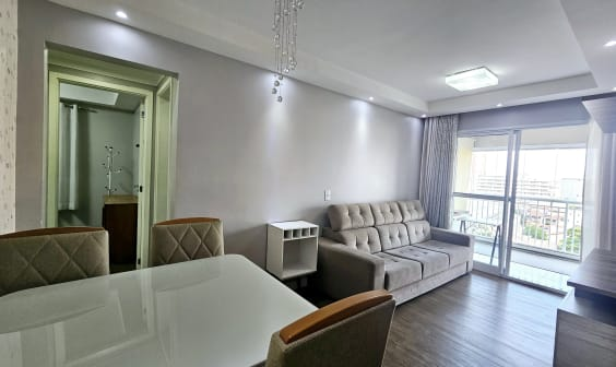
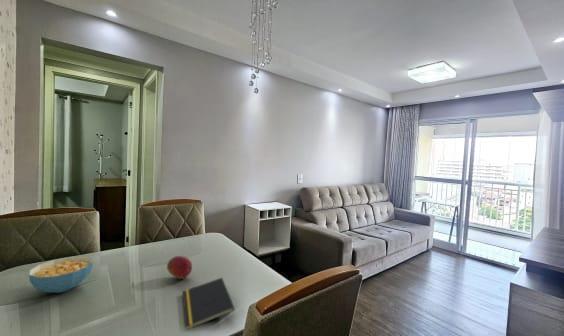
+ fruit [166,255,193,280]
+ notepad [182,277,236,330]
+ cereal bowl [28,255,94,294]
